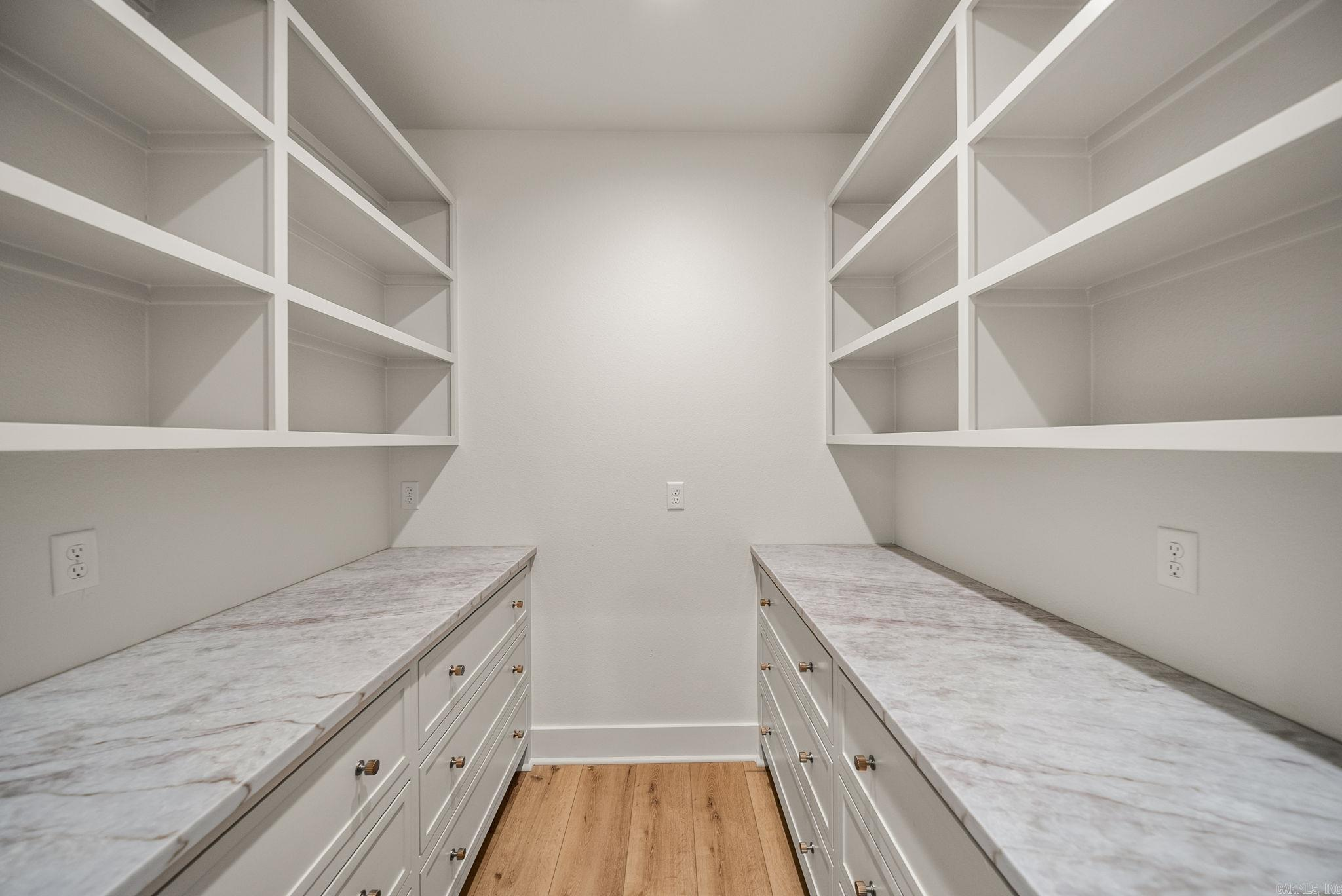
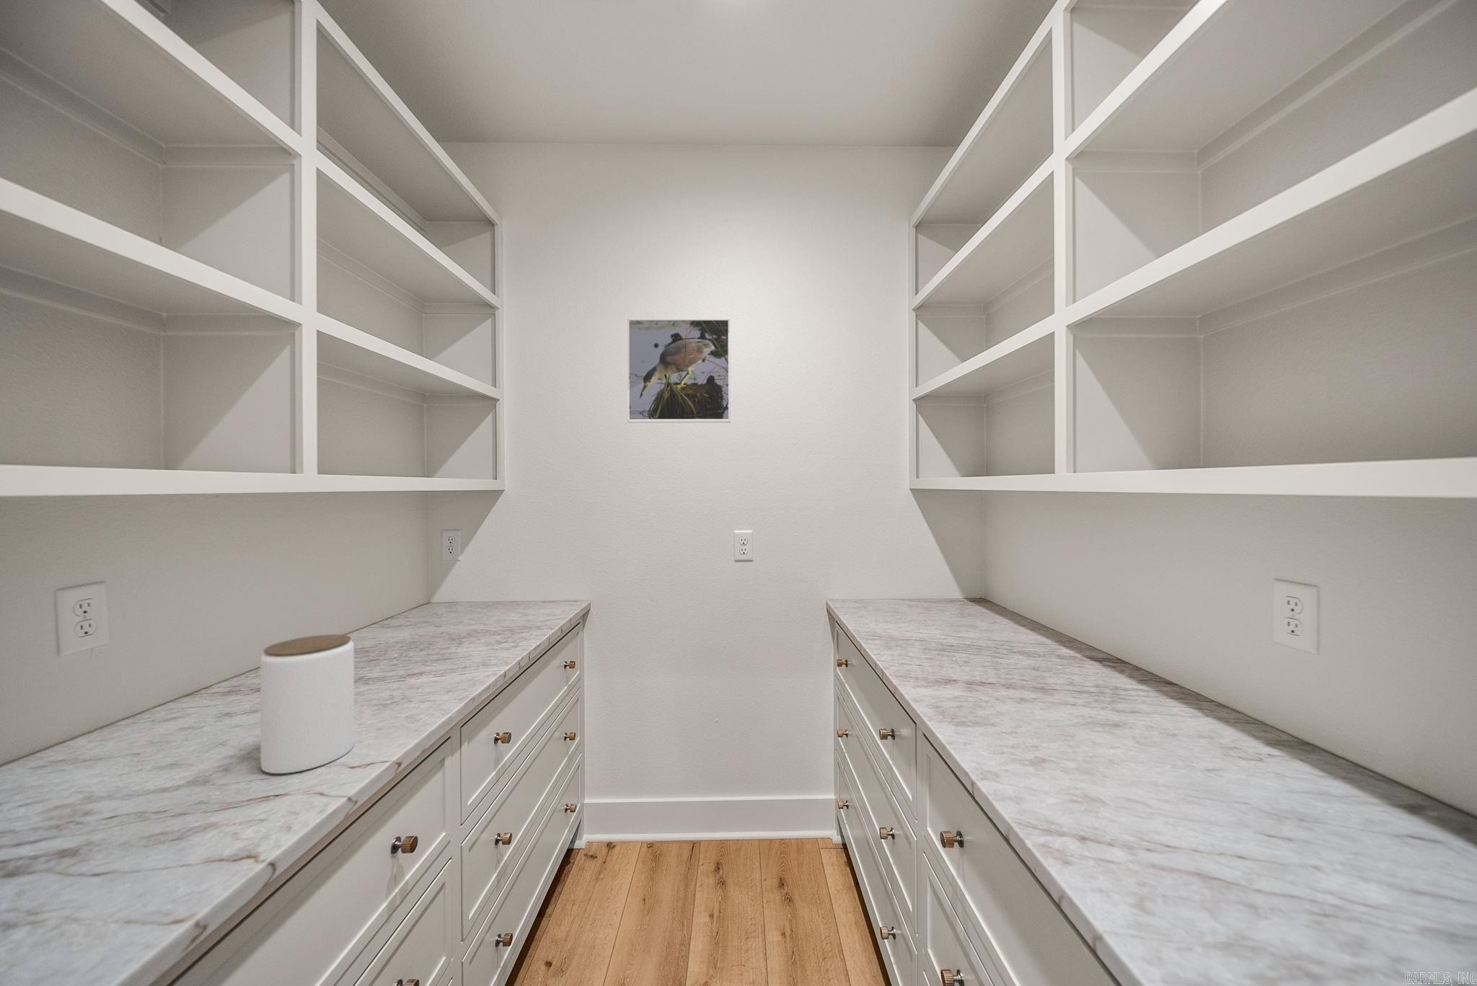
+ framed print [626,318,731,424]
+ jar [260,634,355,774]
